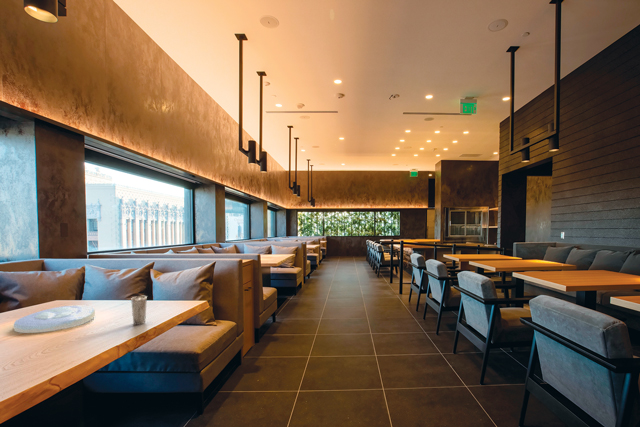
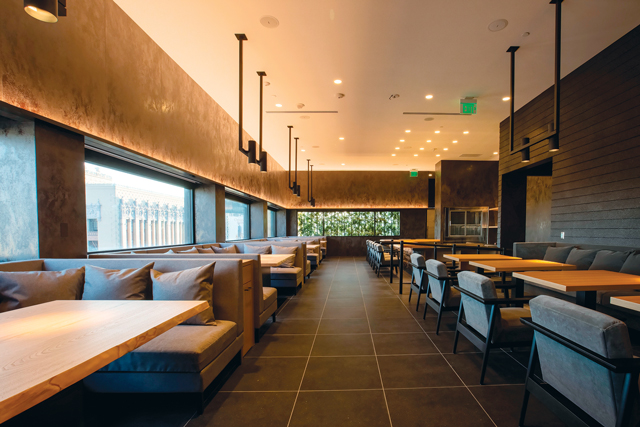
- plate [13,305,96,334]
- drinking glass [130,295,148,326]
